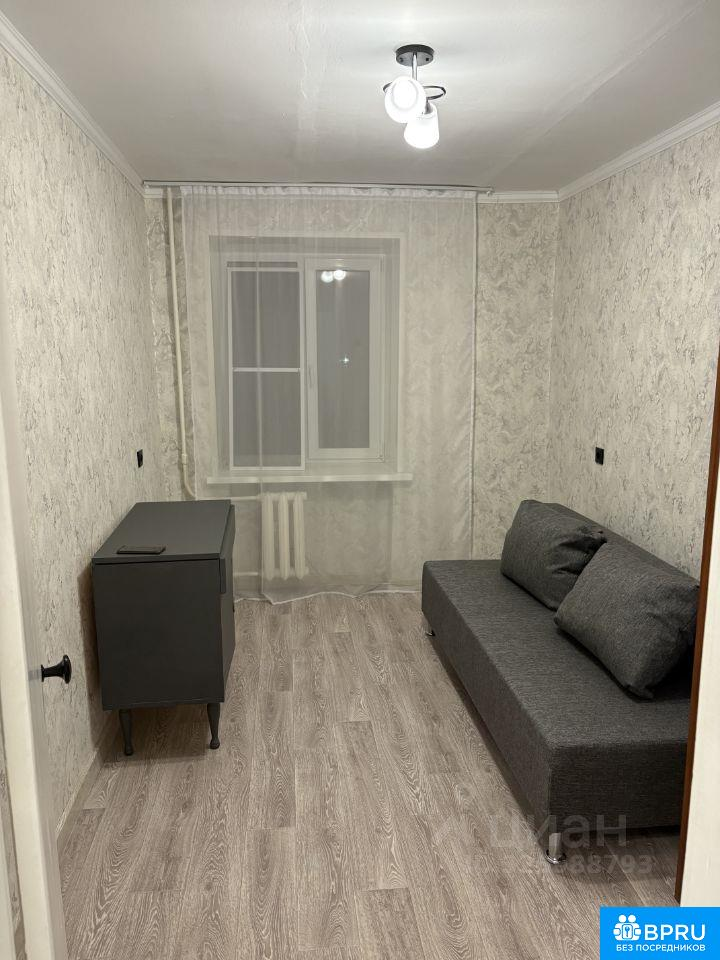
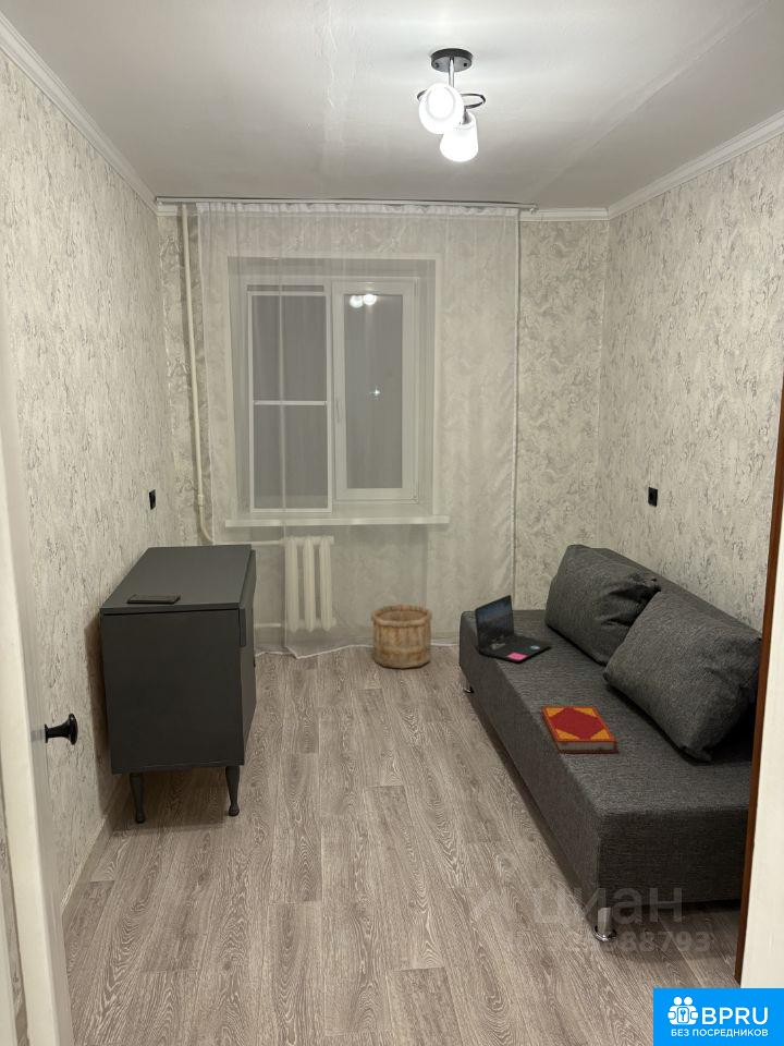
+ laptop [474,594,553,662]
+ hardback book [539,705,618,754]
+ wooden bucket [370,604,433,669]
